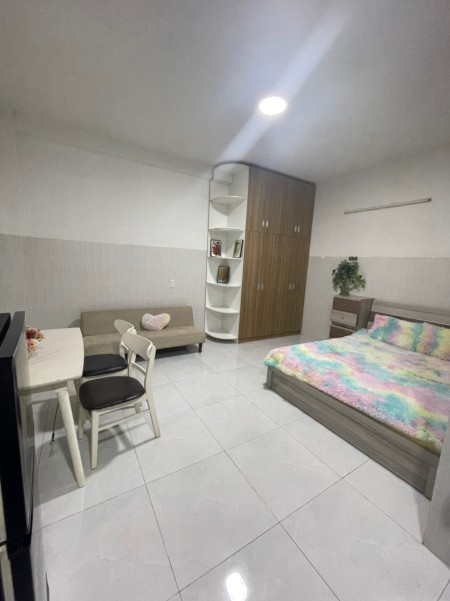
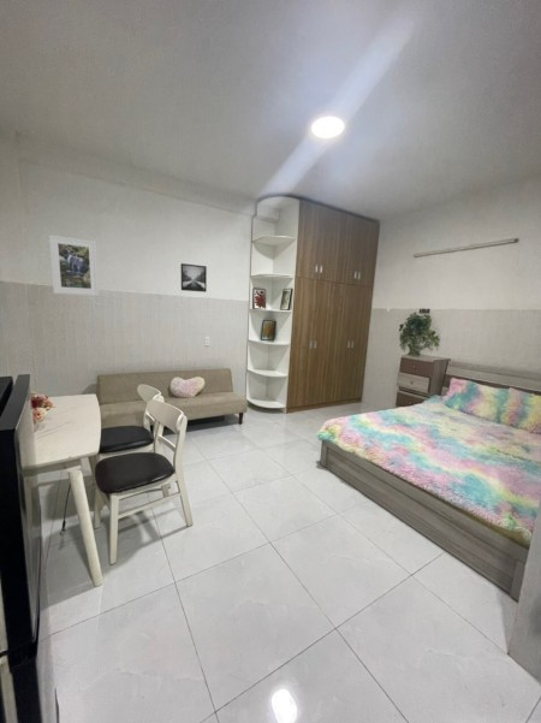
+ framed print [179,262,208,294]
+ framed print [48,233,100,297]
